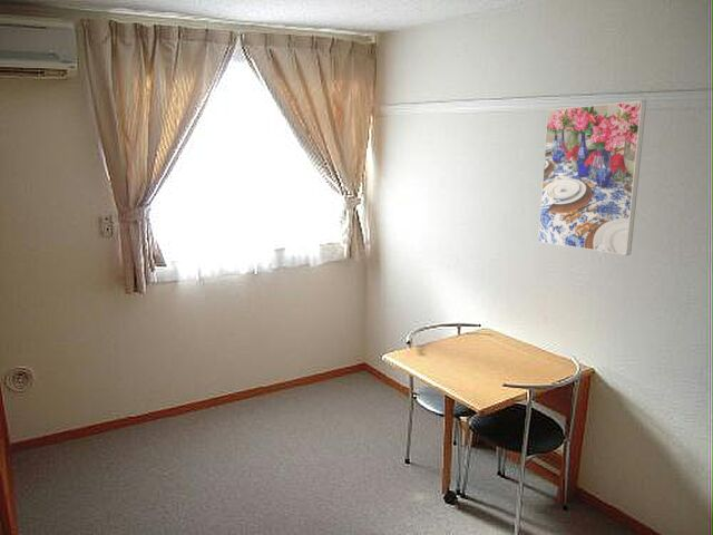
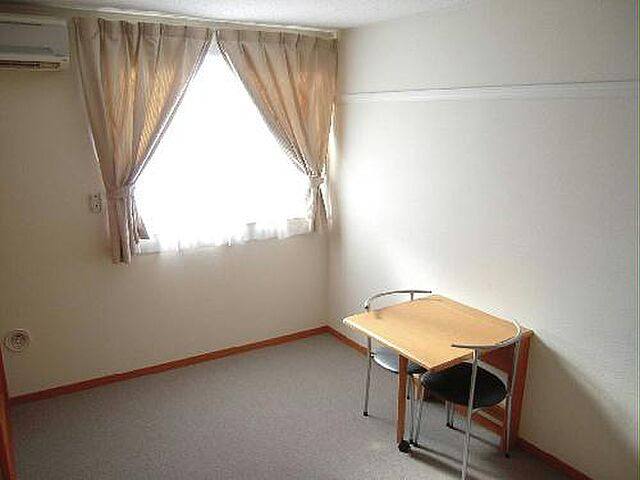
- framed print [537,99,647,256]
